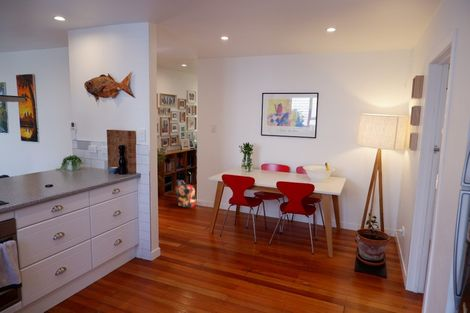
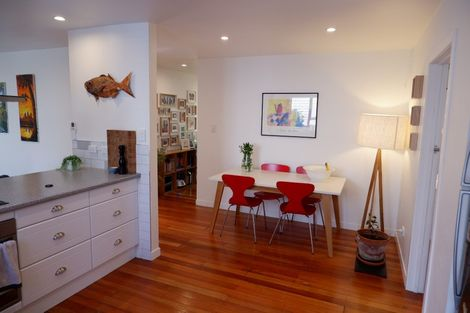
- backpack [174,182,198,209]
